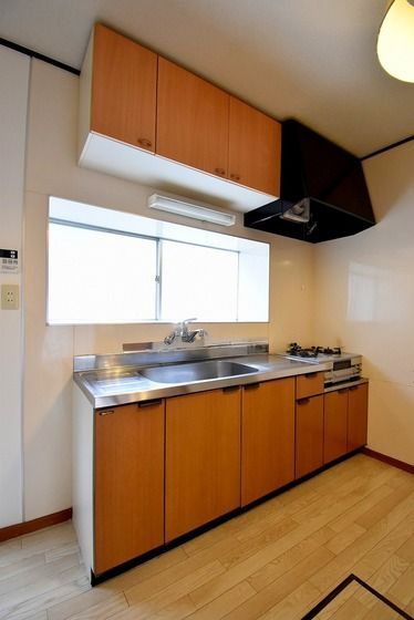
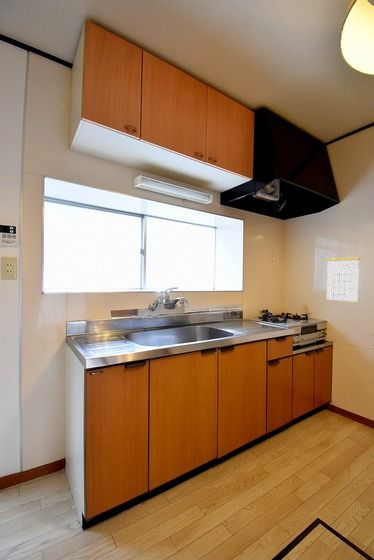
+ calendar [326,251,361,303]
